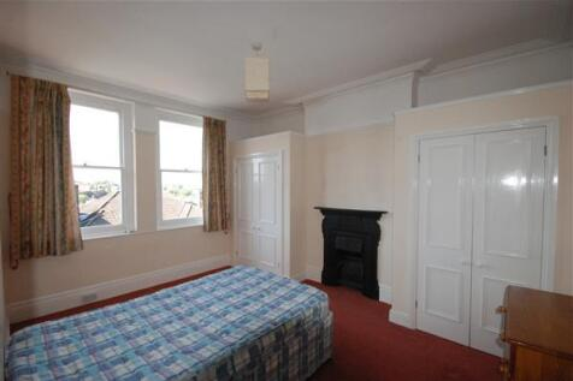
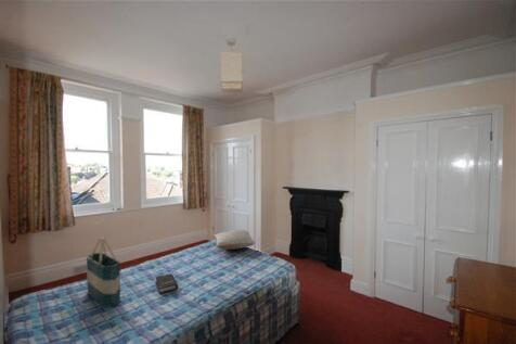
+ pillow [214,229,256,251]
+ tote bag [86,237,121,308]
+ hardback book [155,272,179,295]
